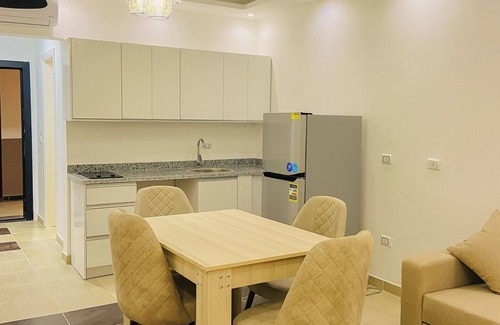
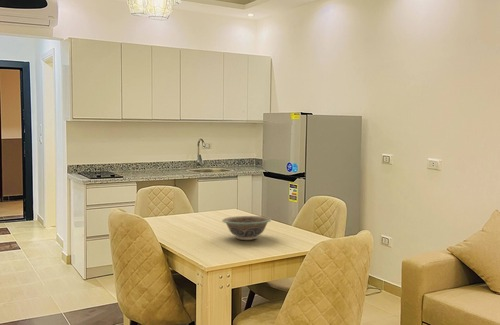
+ decorative bowl [221,215,272,241]
